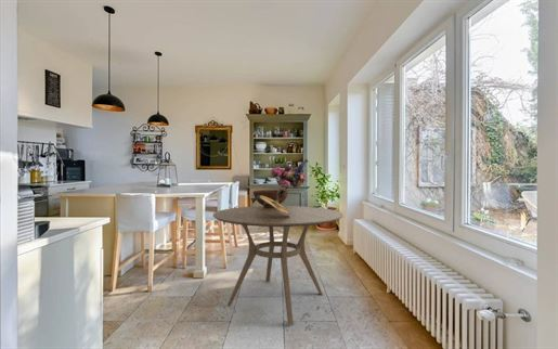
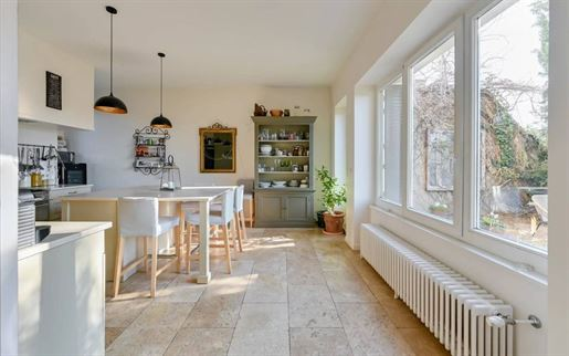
- bouquet [249,158,309,216]
- dining table [212,205,345,326]
- fruit bowl [252,190,289,208]
